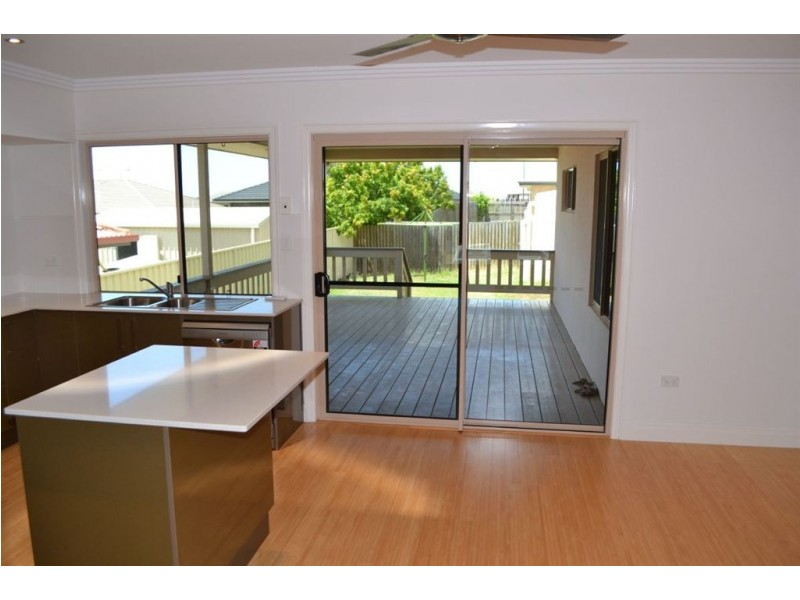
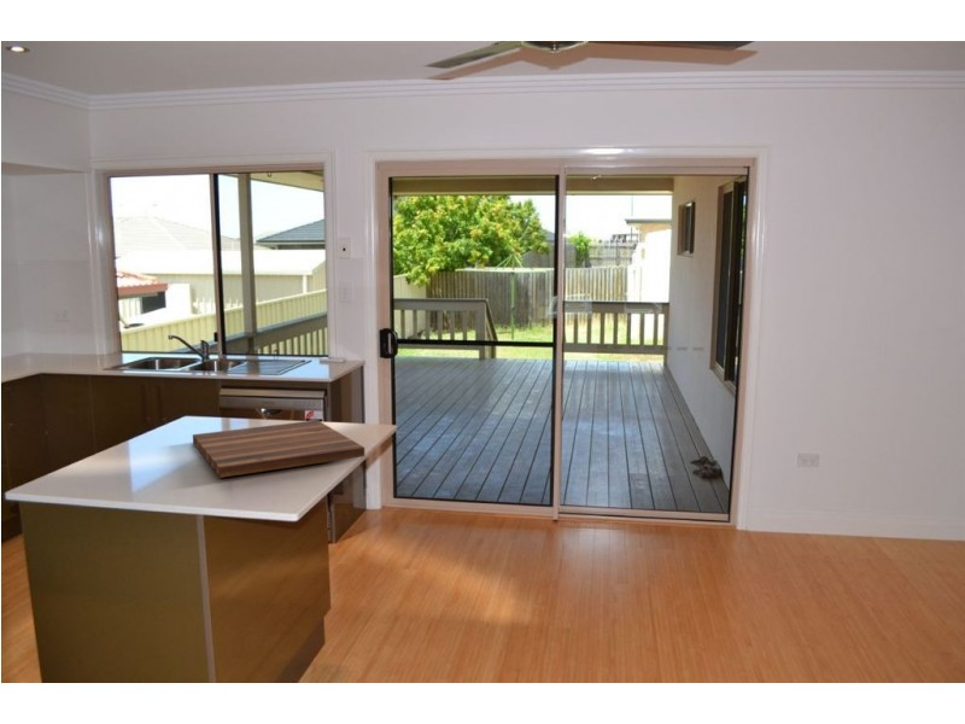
+ cutting board [192,419,365,479]
